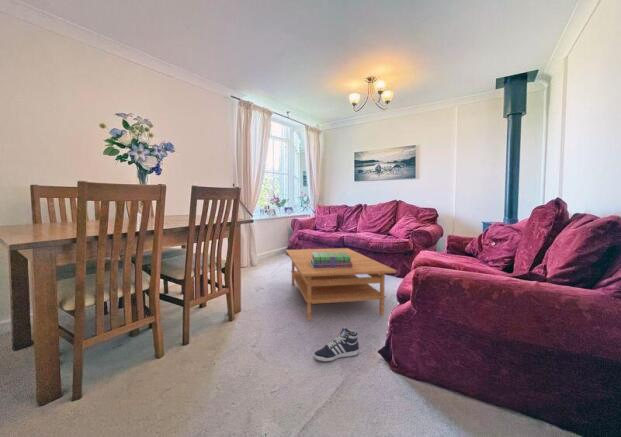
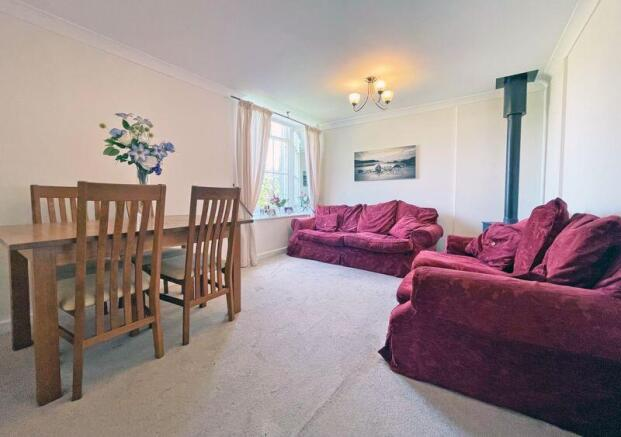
- coffee table [285,247,398,321]
- stack of books [310,252,352,268]
- sneaker [313,326,360,363]
